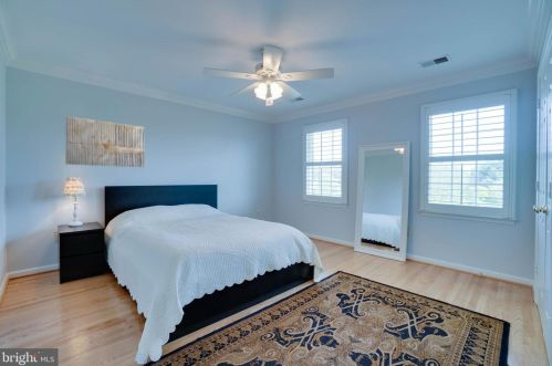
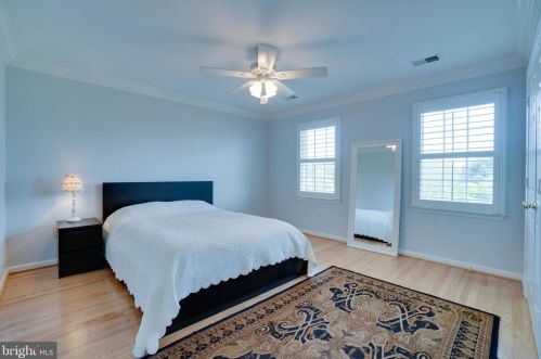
- wall art [64,115,145,168]
